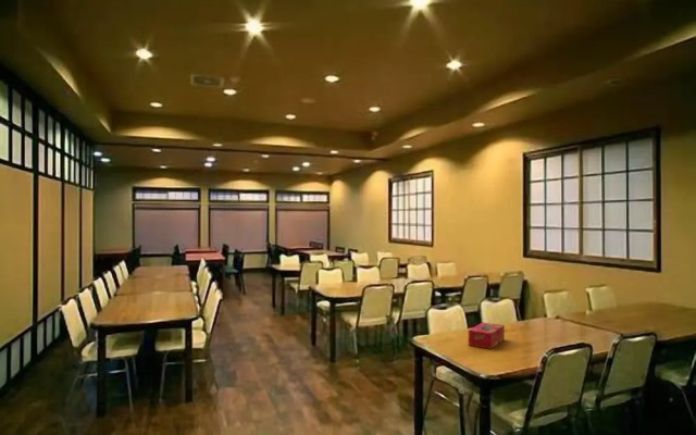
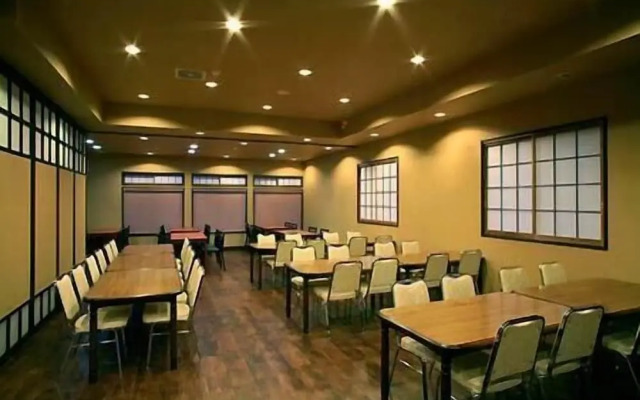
- tissue box [468,322,506,350]
